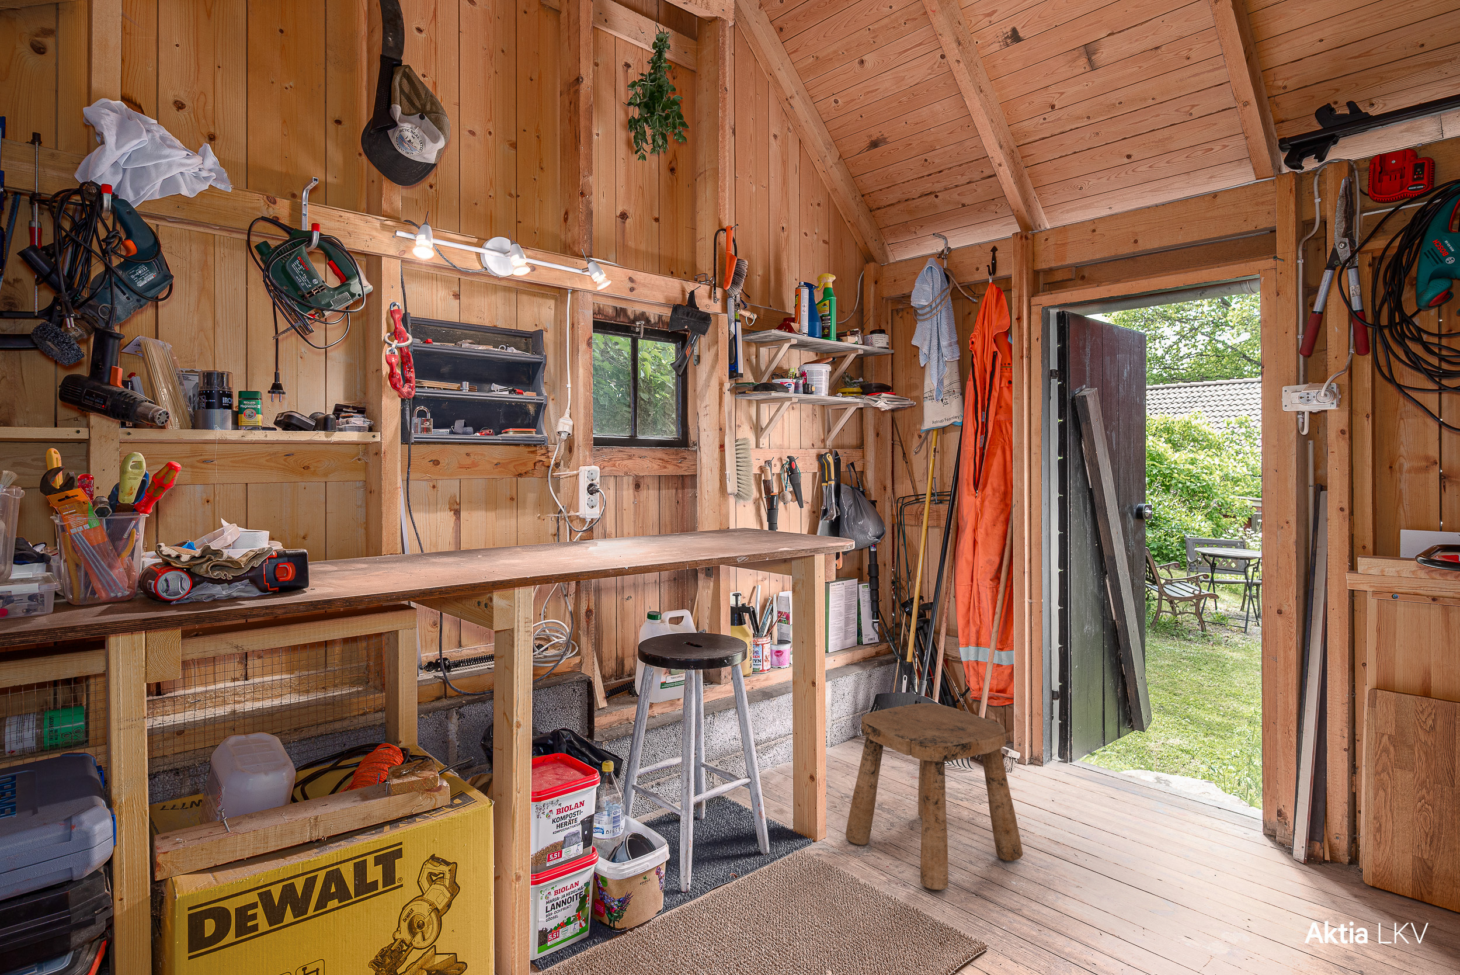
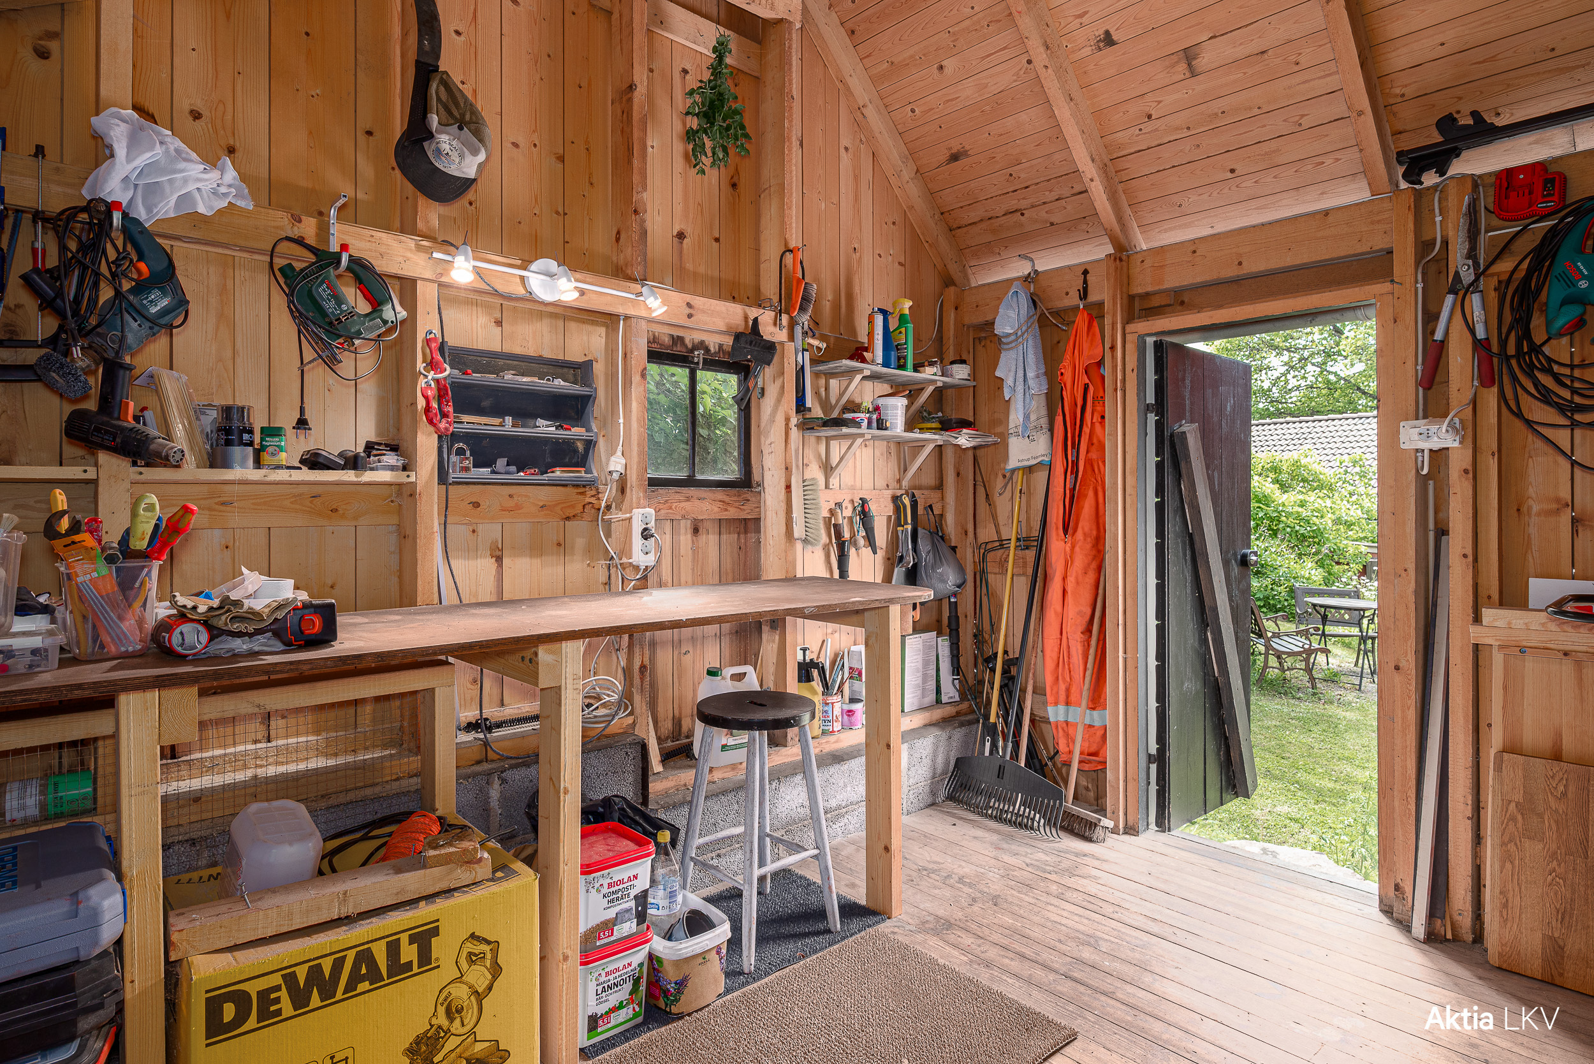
- stool [845,703,1024,891]
